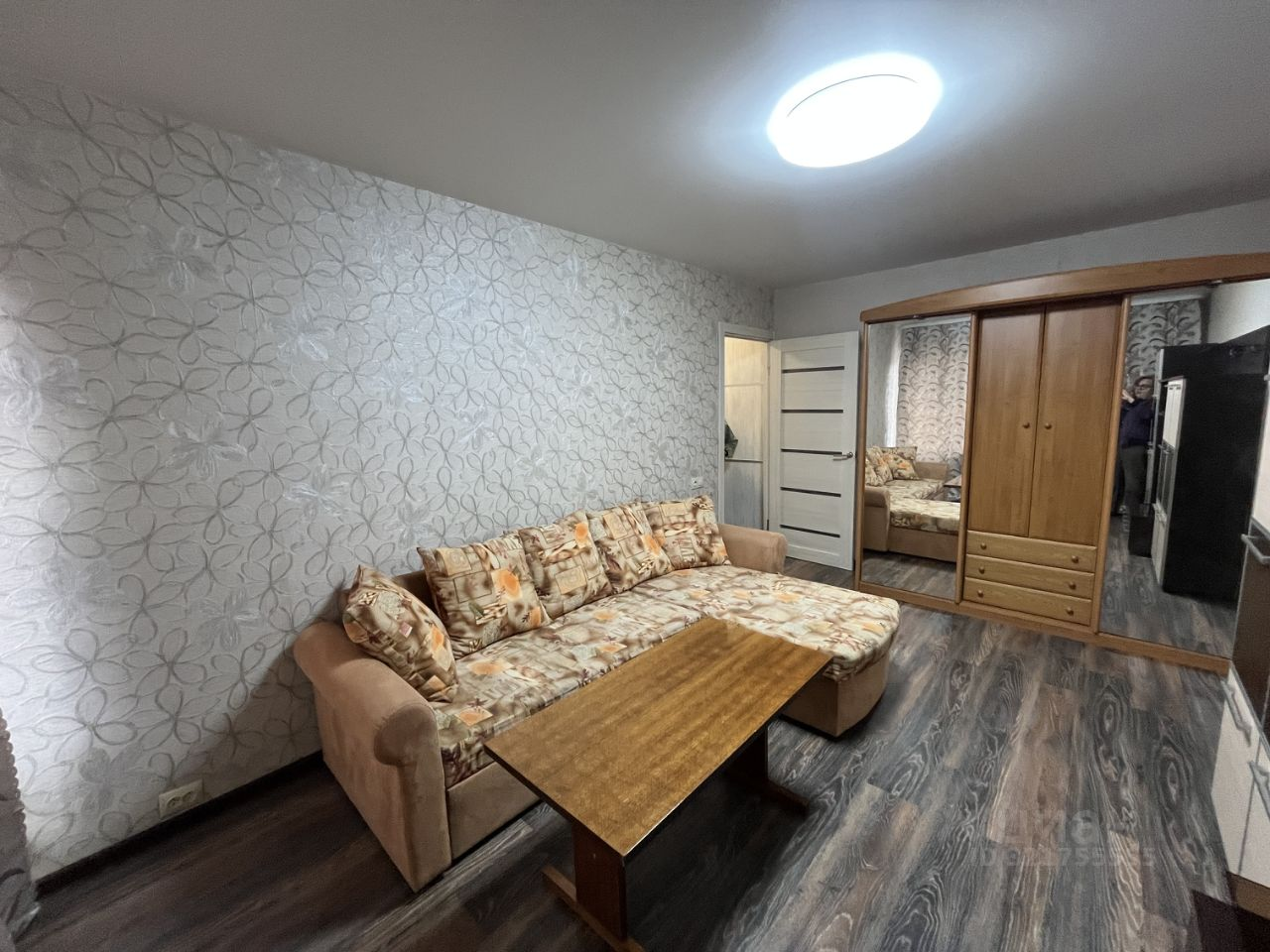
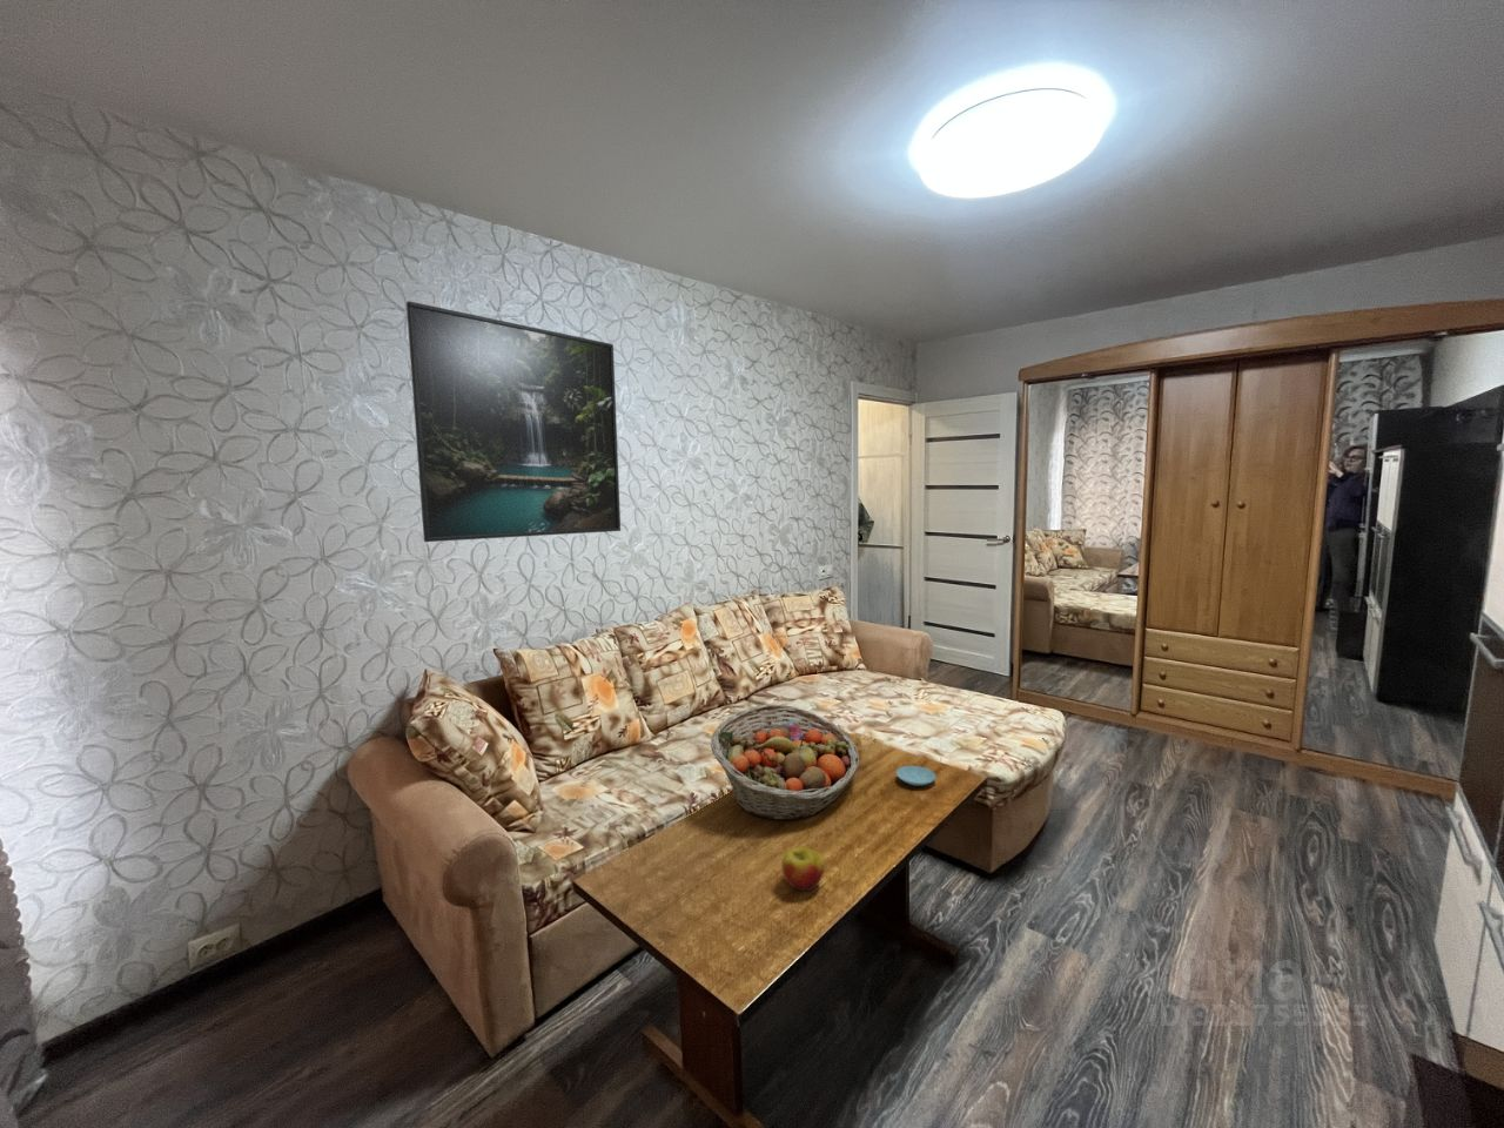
+ fruit basket [709,703,860,821]
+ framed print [405,301,622,543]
+ apple [780,846,825,892]
+ saucer [895,765,938,787]
